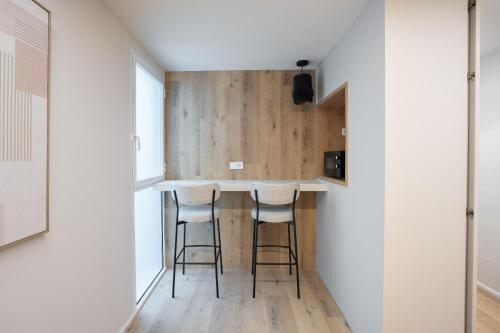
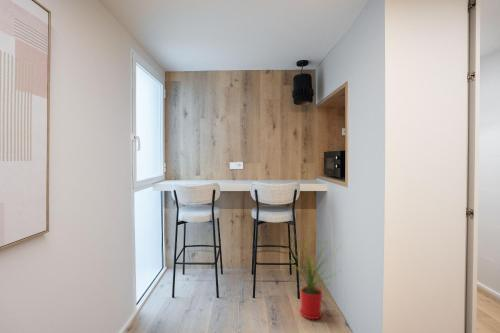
+ house plant [283,233,342,320]
